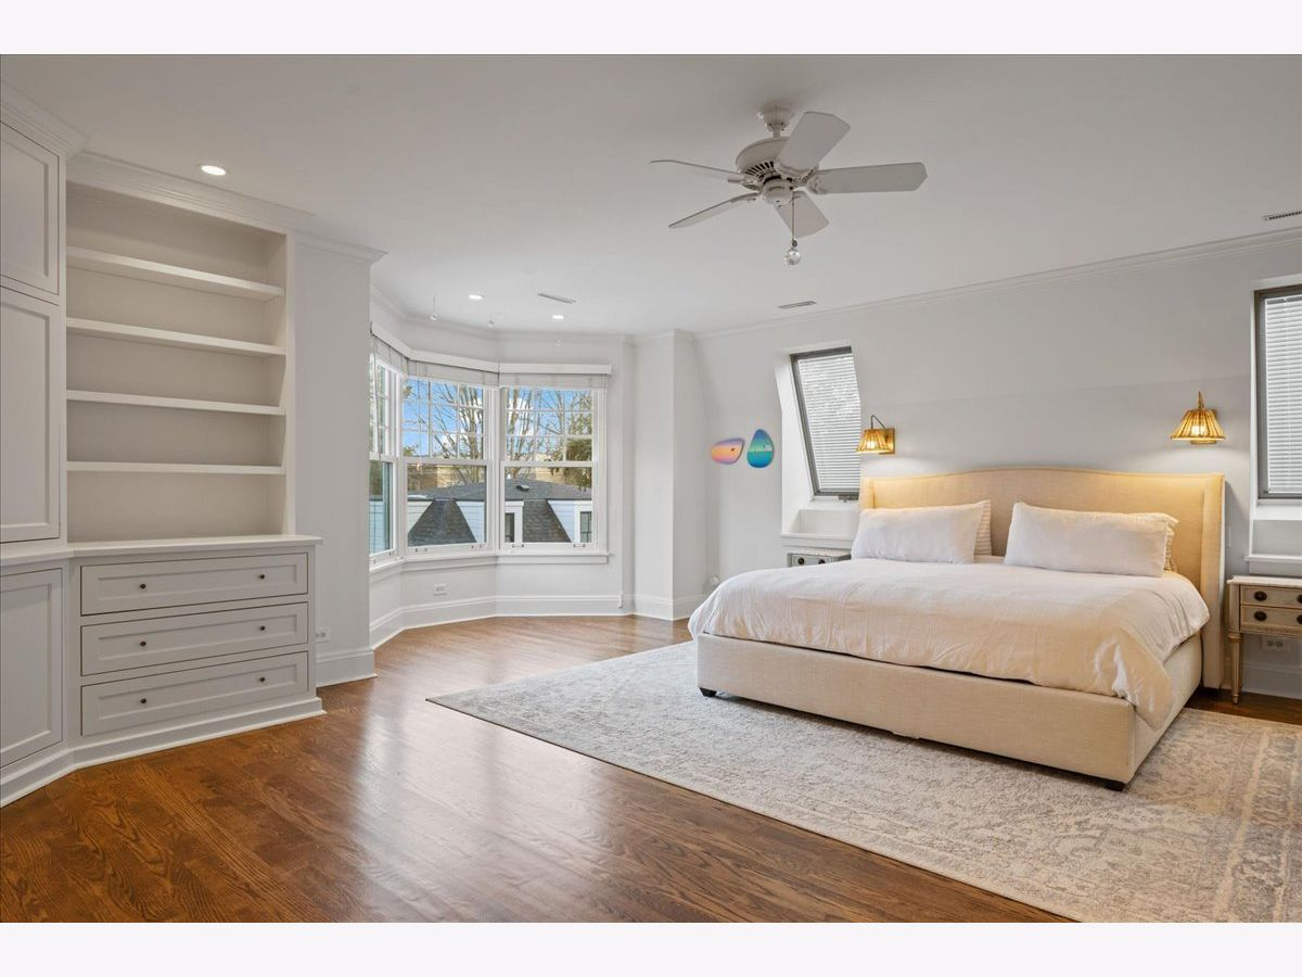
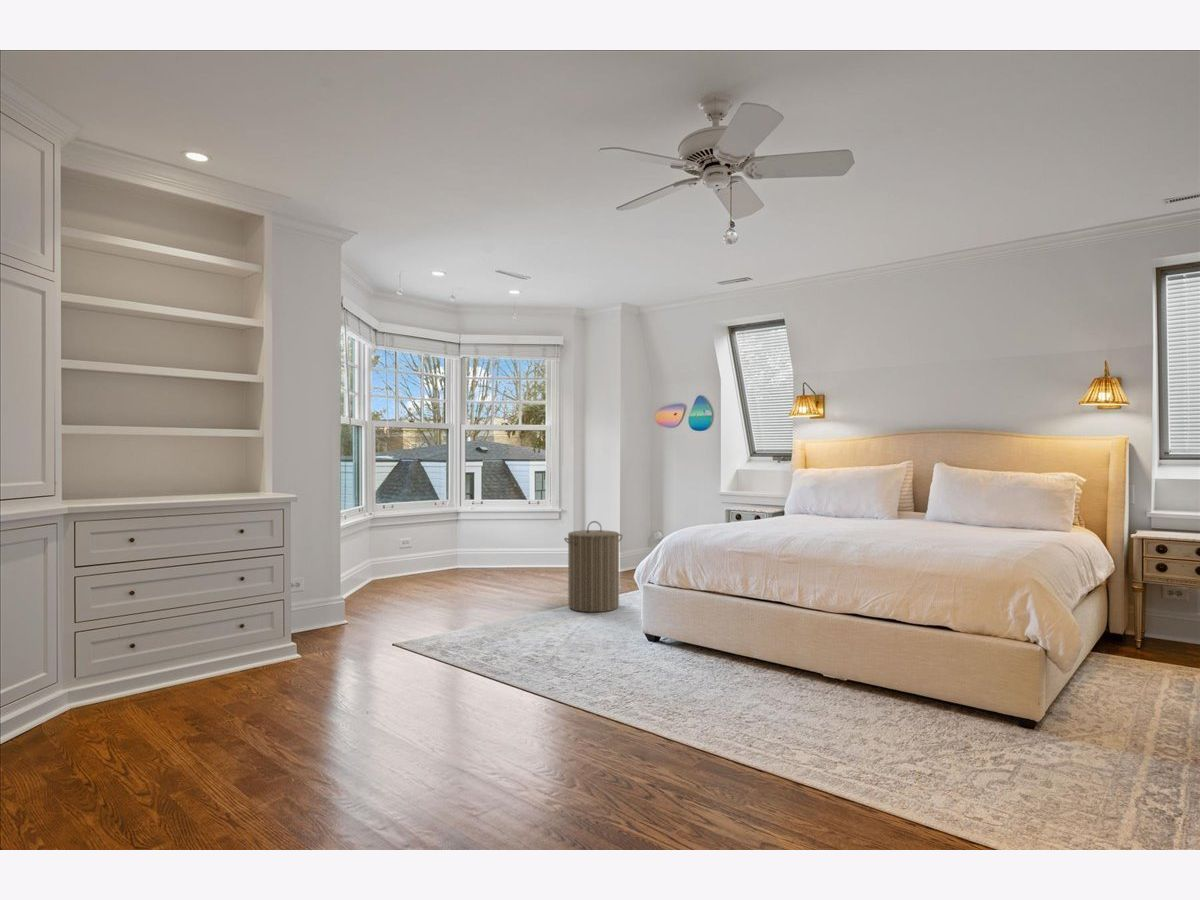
+ laundry hamper [563,520,623,613]
